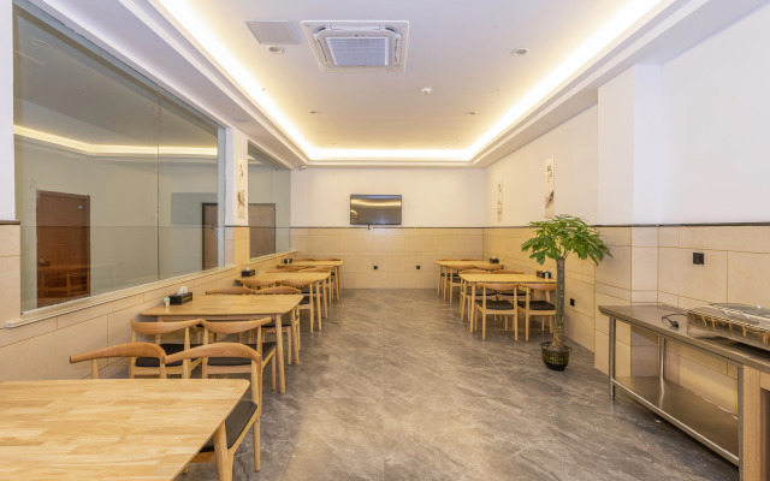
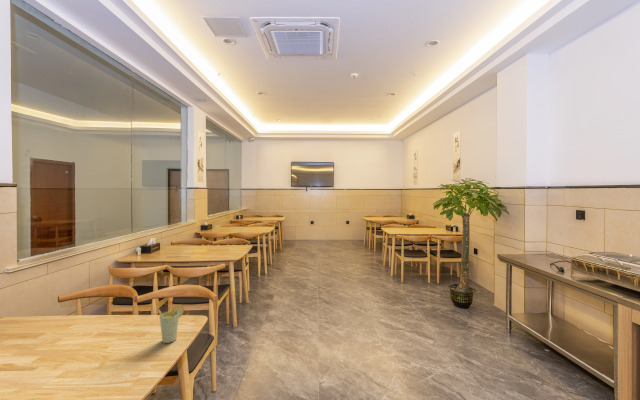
+ cup [156,304,185,344]
